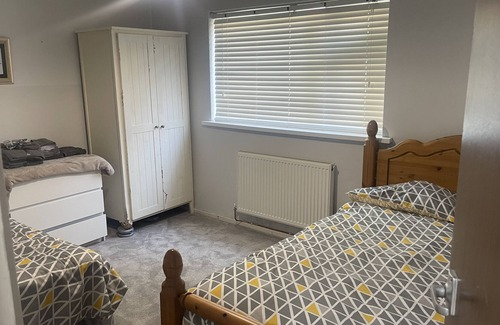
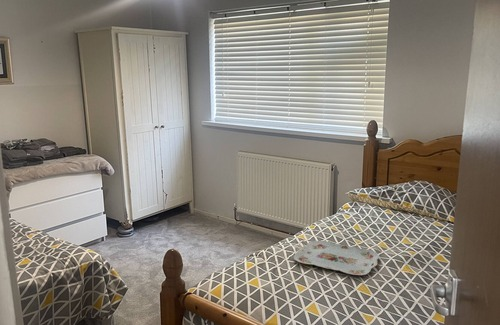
+ serving tray [293,240,380,276]
